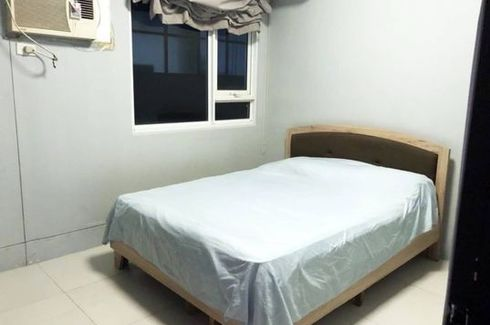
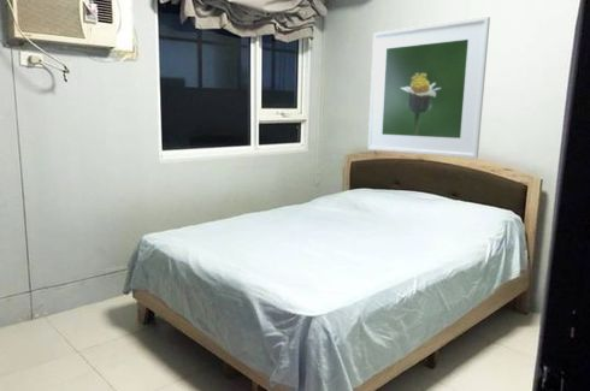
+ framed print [367,16,491,159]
